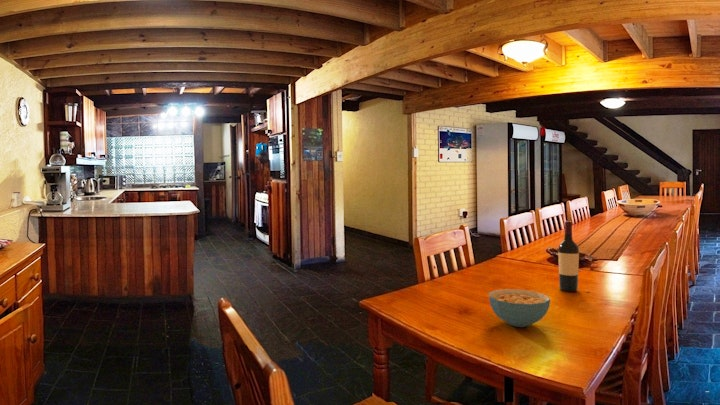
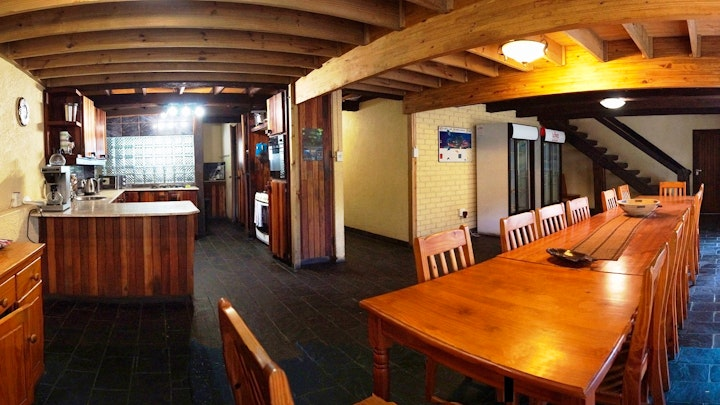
- wine bottle [557,220,580,293]
- cereal bowl [488,288,551,328]
